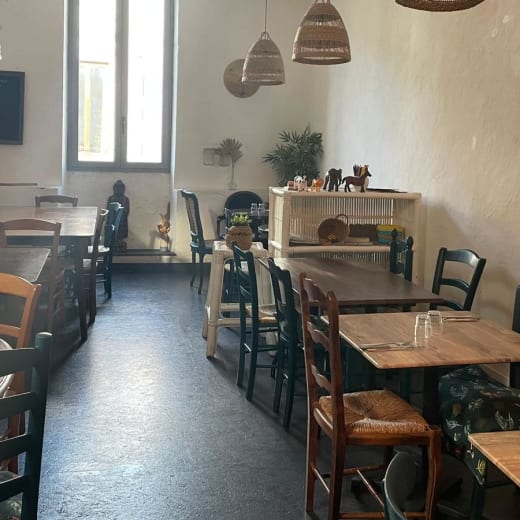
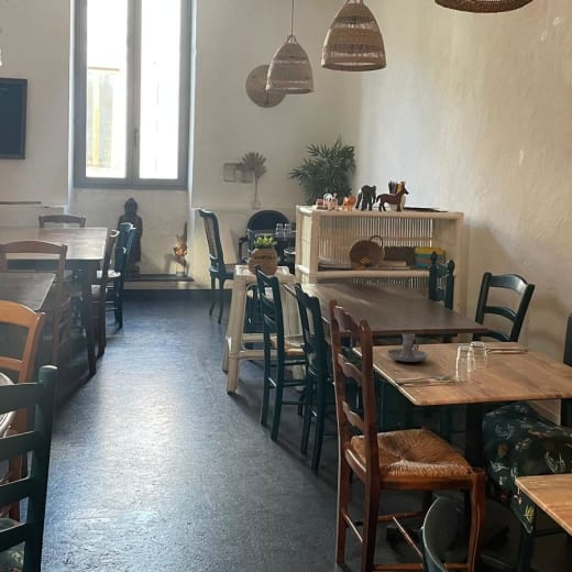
+ candle holder [386,332,429,363]
